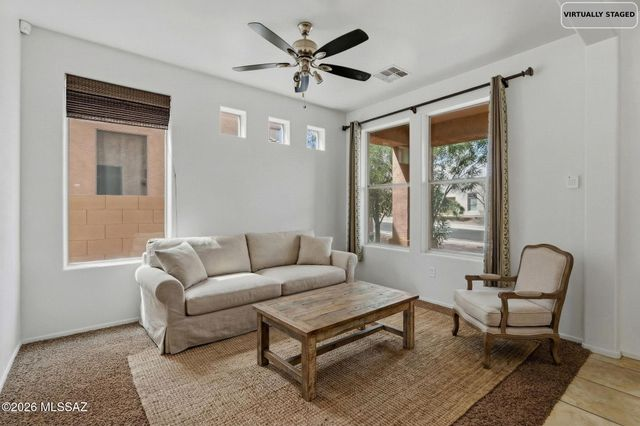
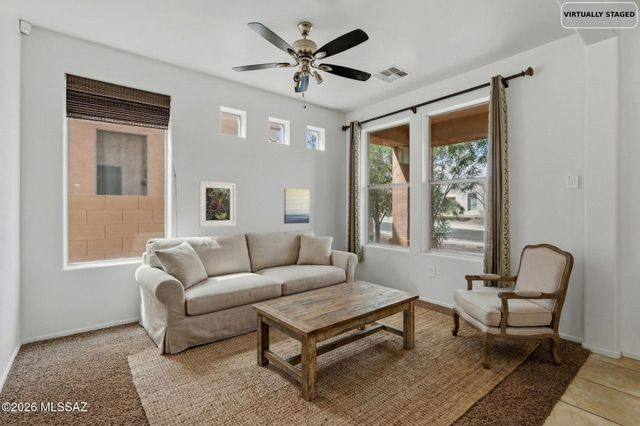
+ wall art [283,188,310,225]
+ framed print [198,180,237,228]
